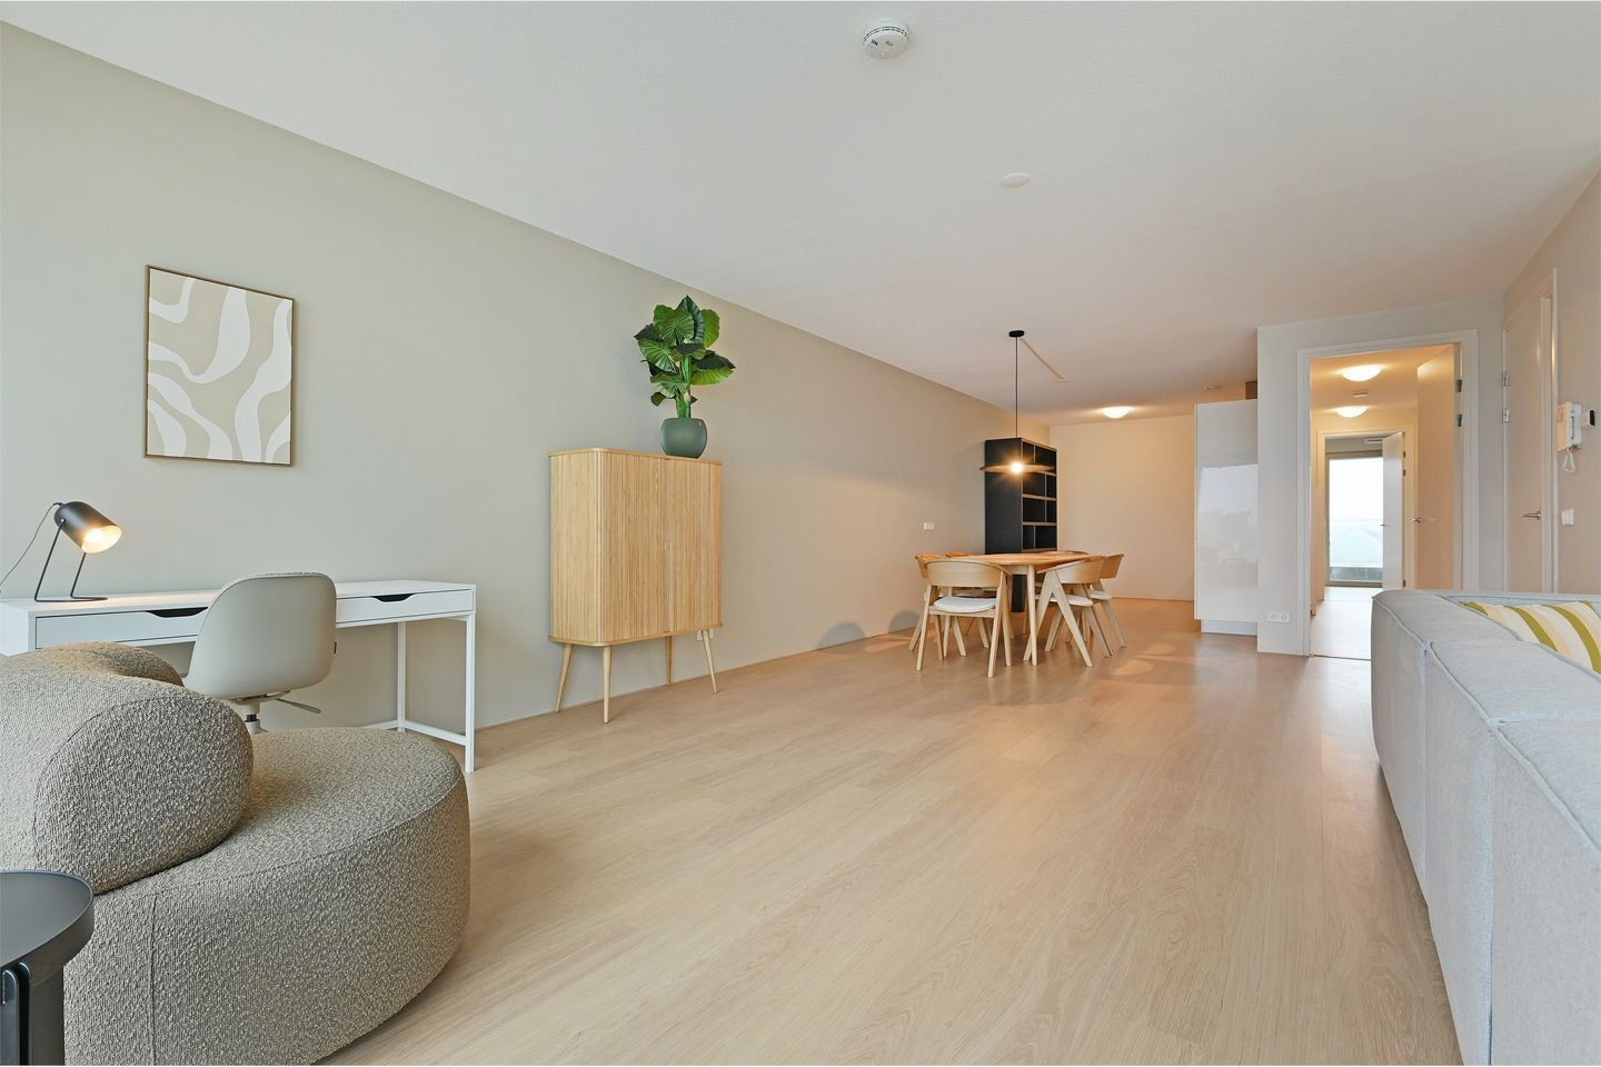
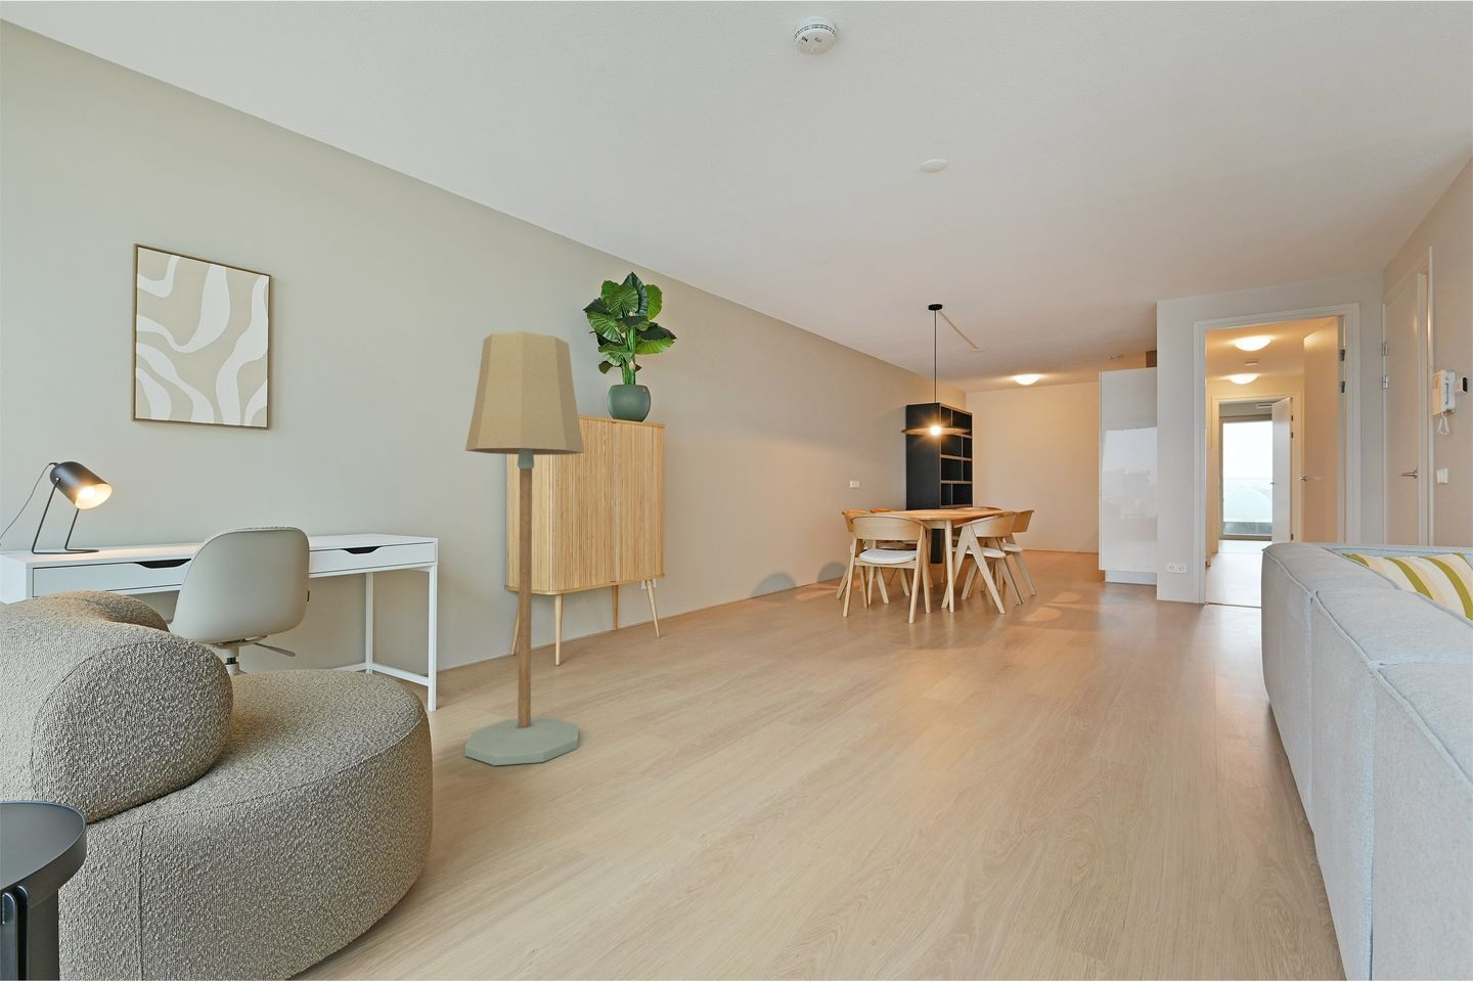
+ floor lamp [465,330,585,766]
